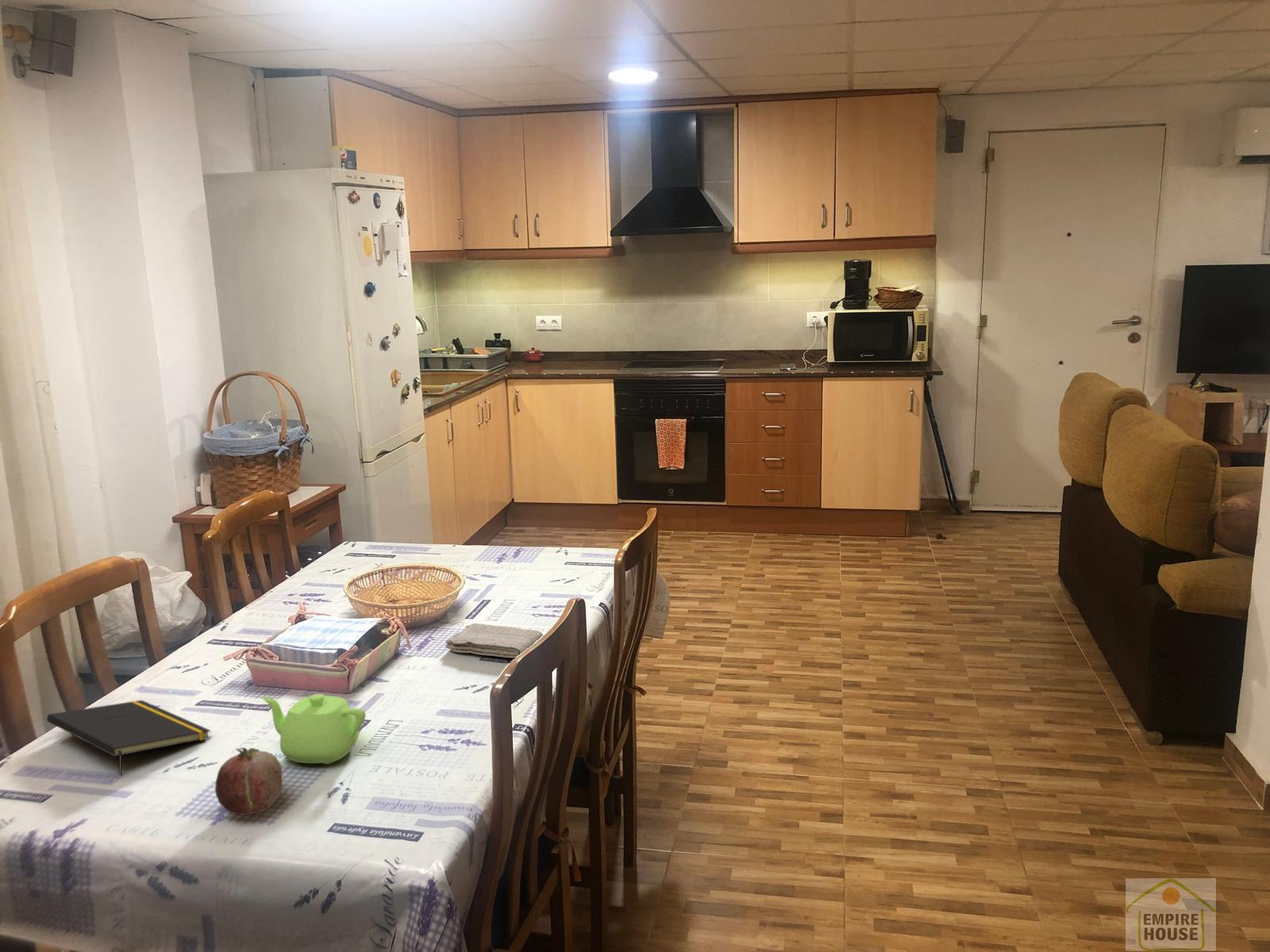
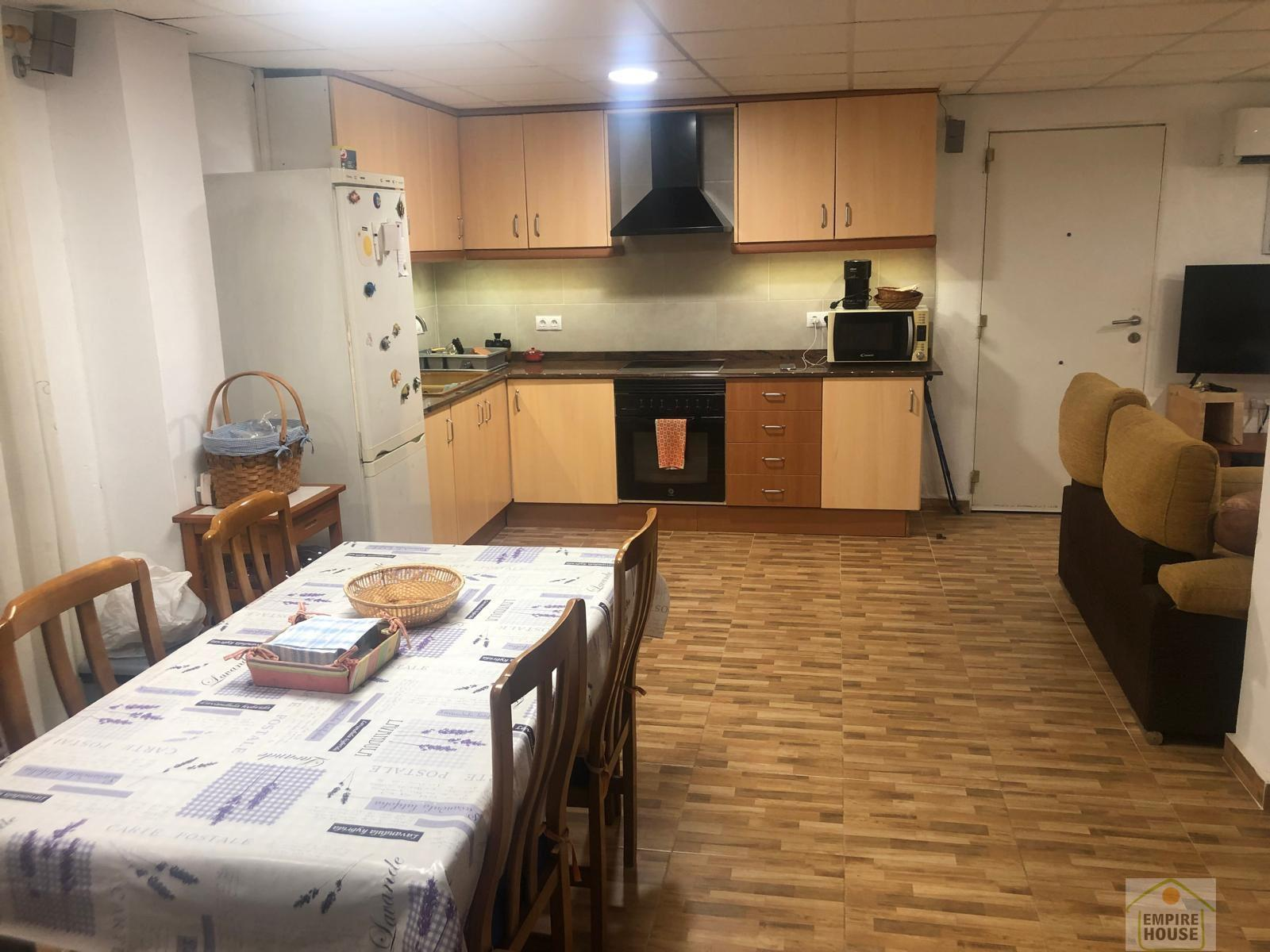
- teapot [261,693,367,765]
- fruit [214,747,284,816]
- washcloth [444,623,544,658]
- notepad [46,699,211,777]
